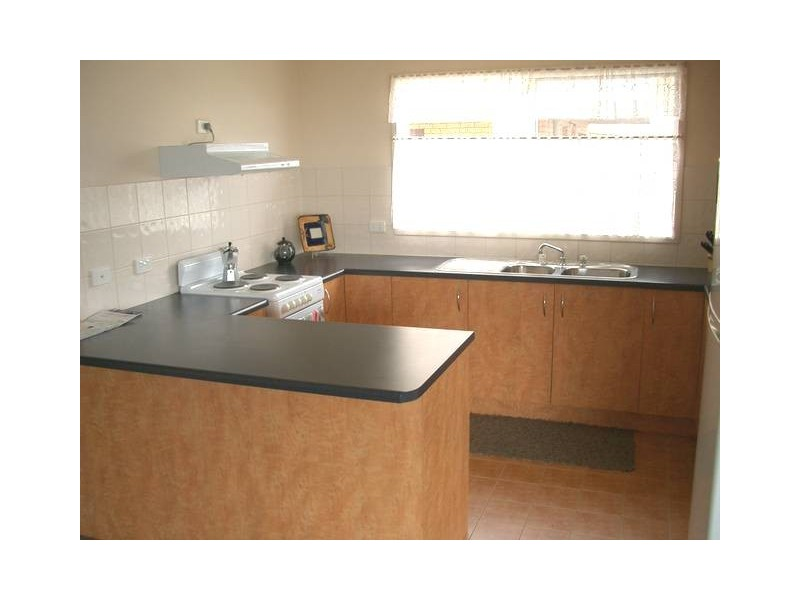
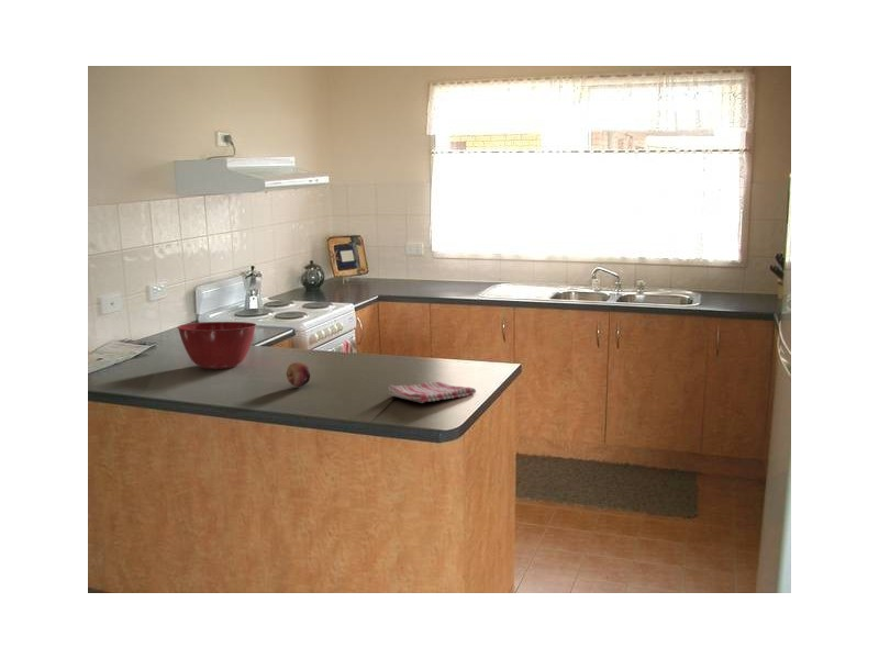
+ dish towel [388,381,477,404]
+ fruit [286,361,311,388]
+ mixing bowl [176,321,257,370]
